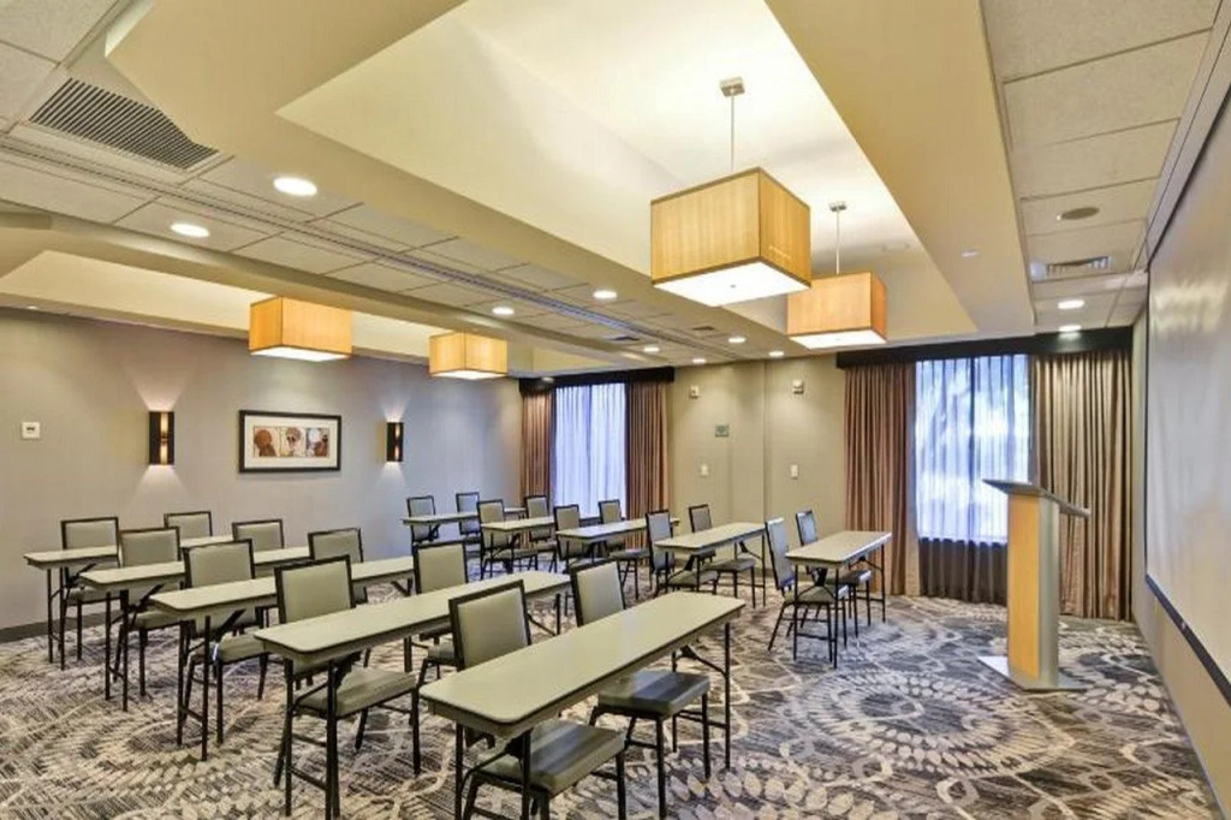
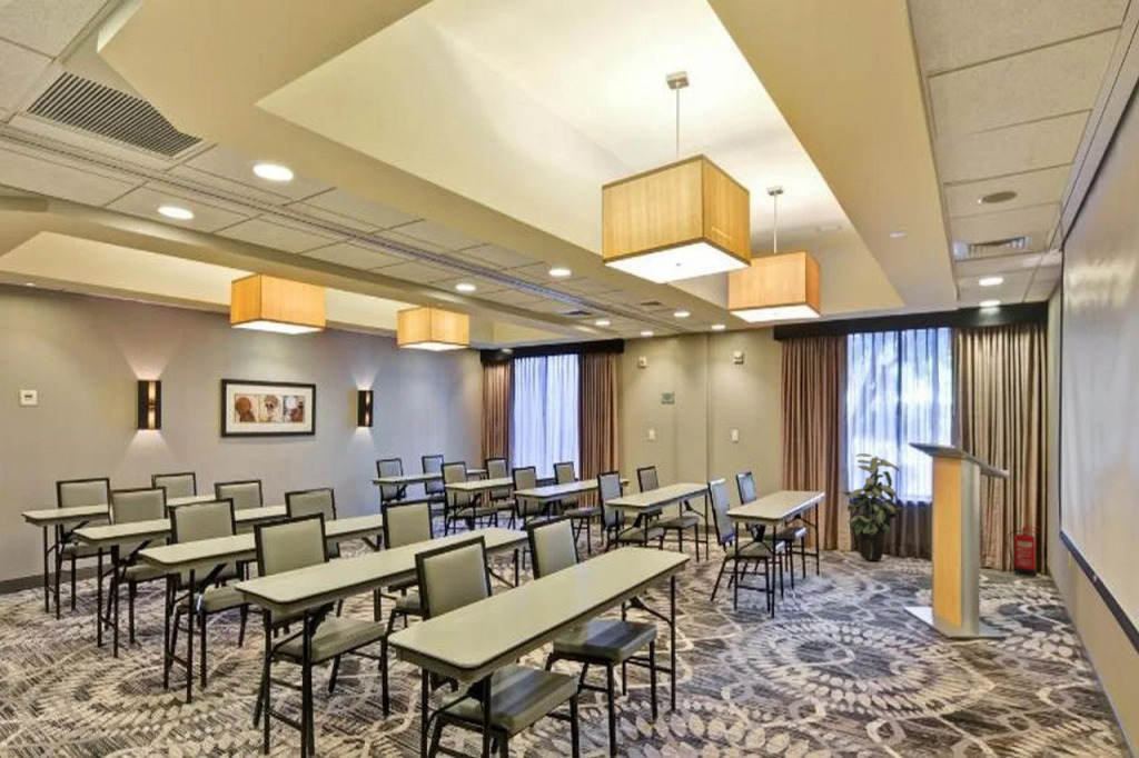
+ fire extinguisher [1007,526,1040,578]
+ indoor plant [841,452,903,562]
